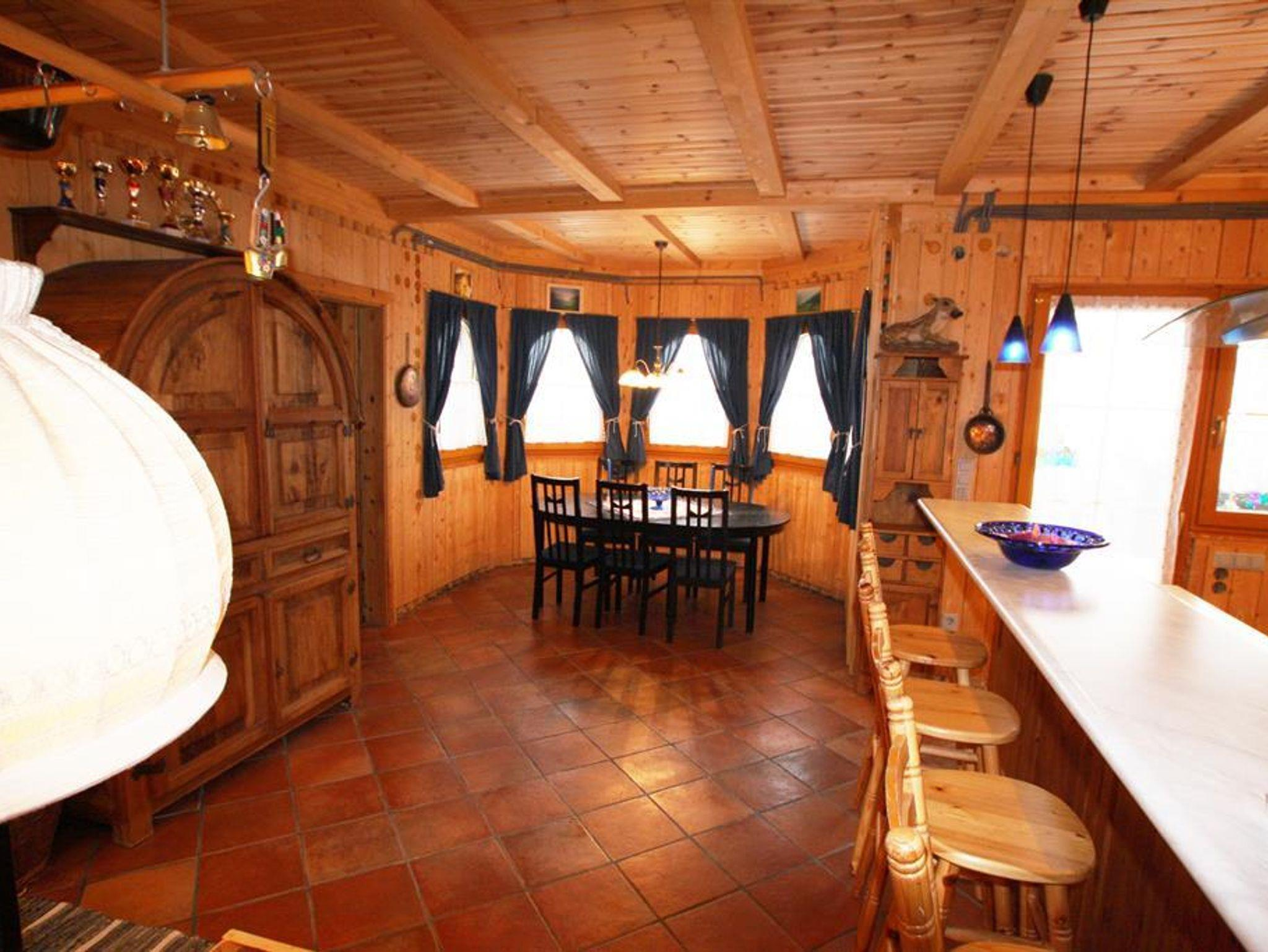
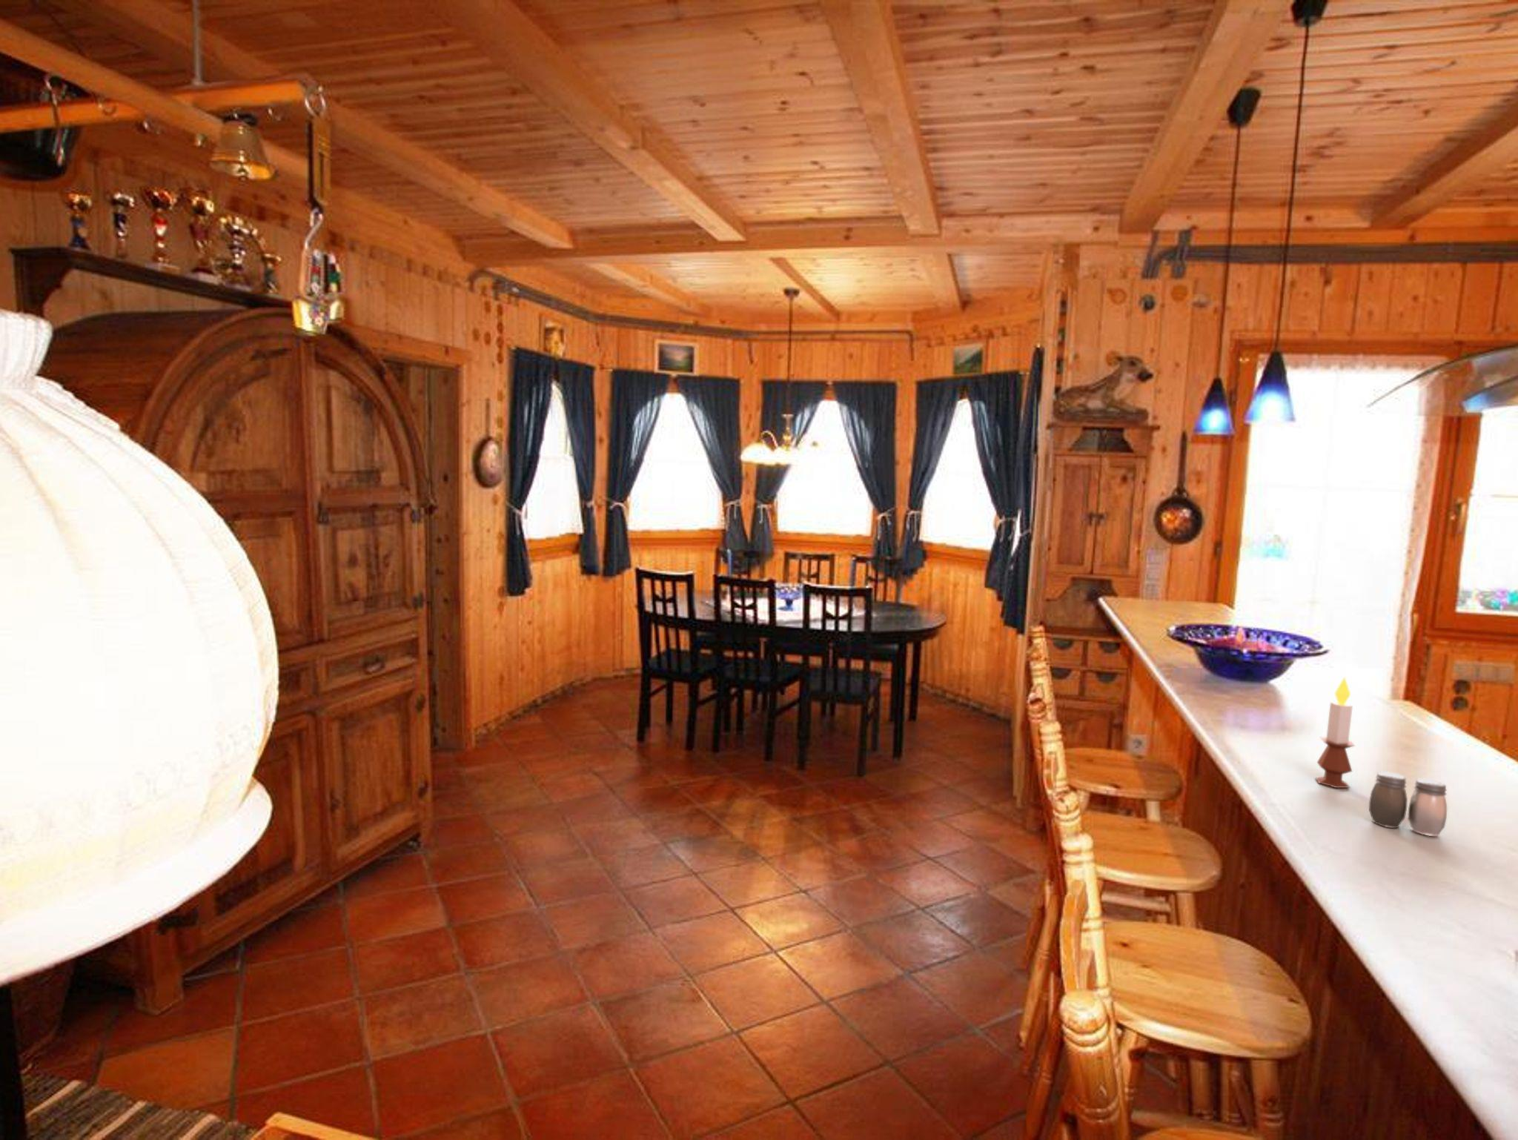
+ salt and pepper shaker [1368,771,1447,837]
+ candle [1314,677,1355,789]
